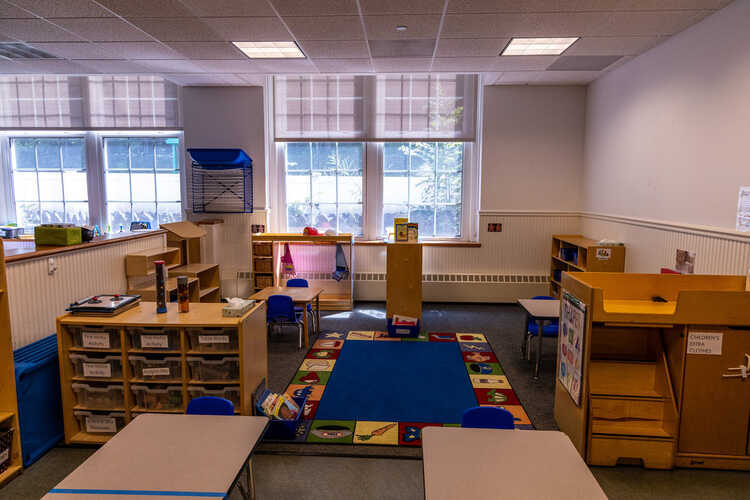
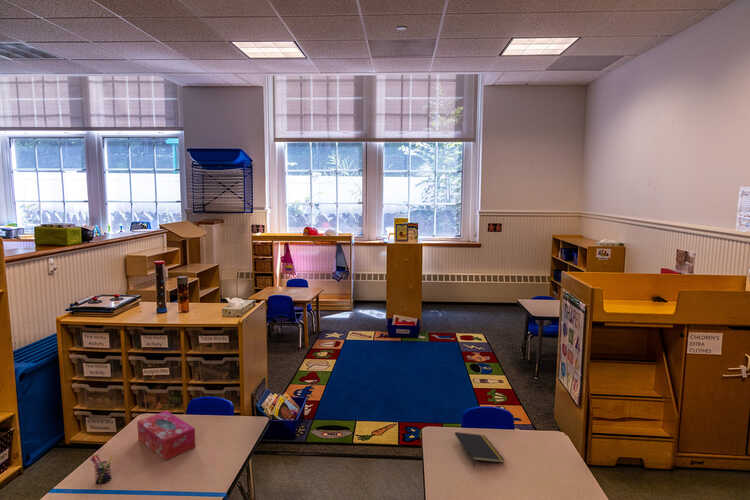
+ pen holder [90,453,114,485]
+ tissue box [136,410,196,461]
+ notepad [454,431,505,468]
